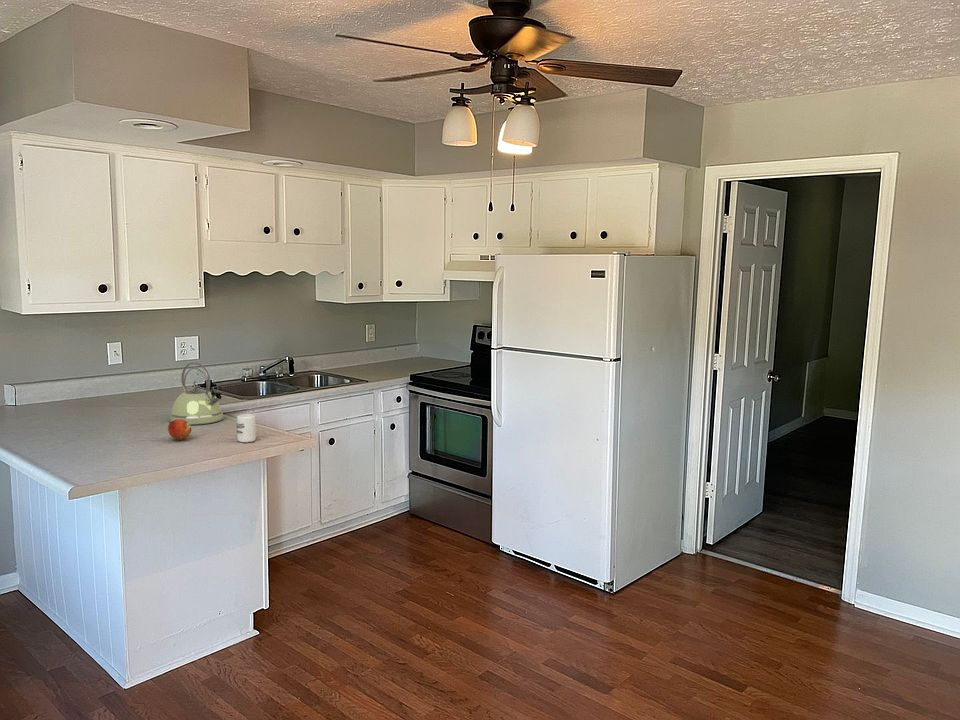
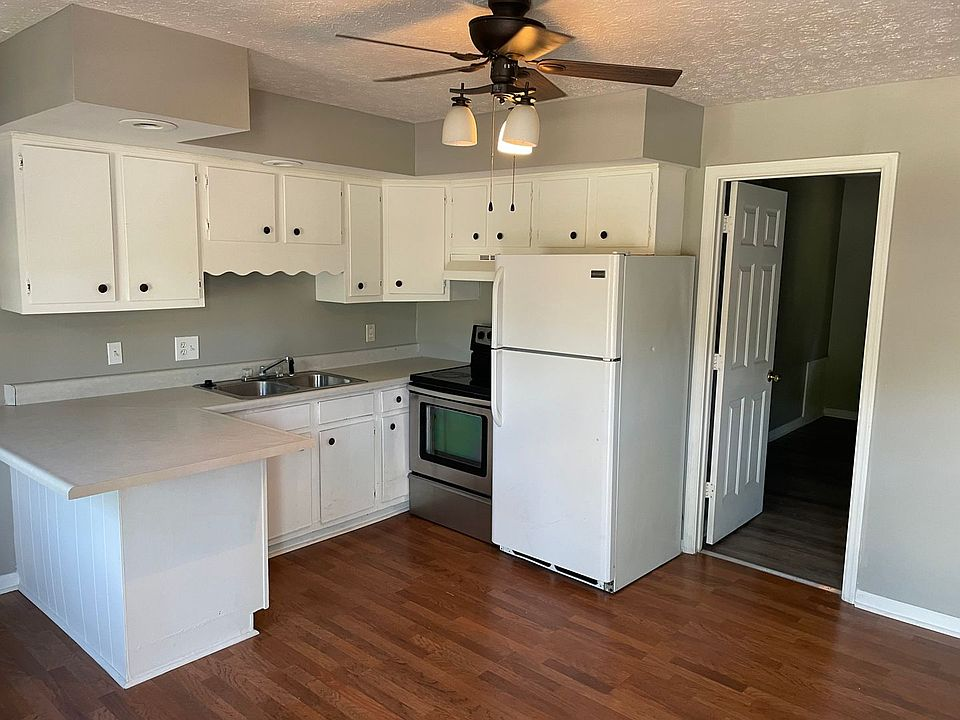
- cup [236,413,257,443]
- fruit [167,419,192,441]
- kettle [168,361,225,426]
